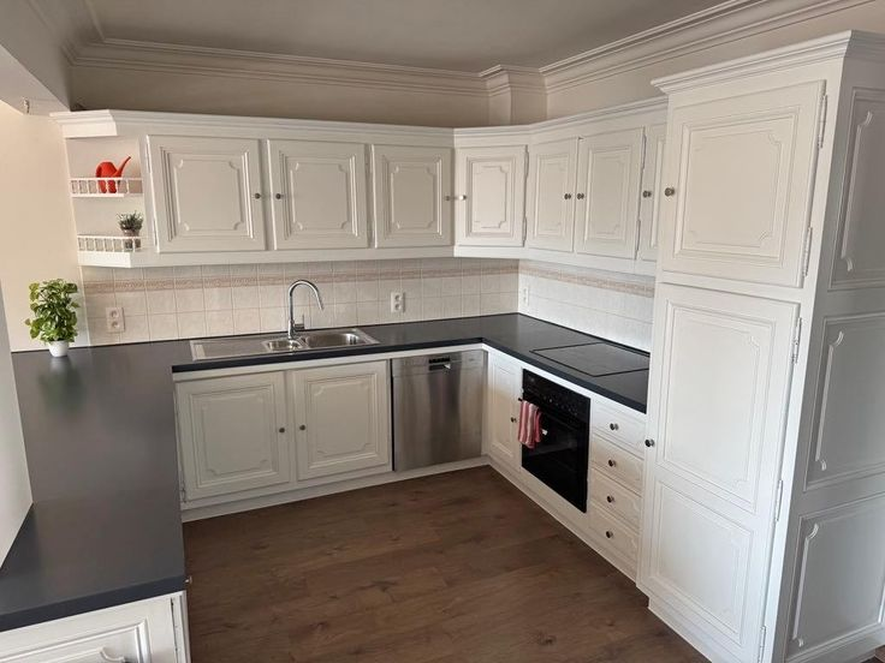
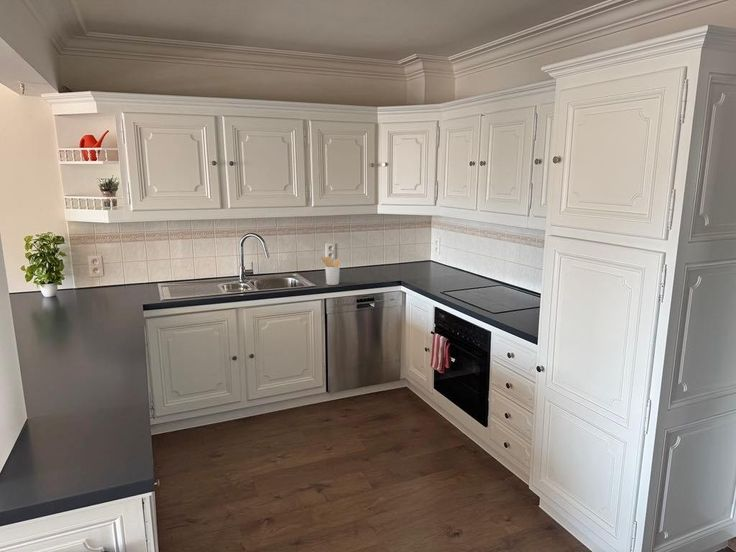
+ utensil holder [320,256,341,286]
